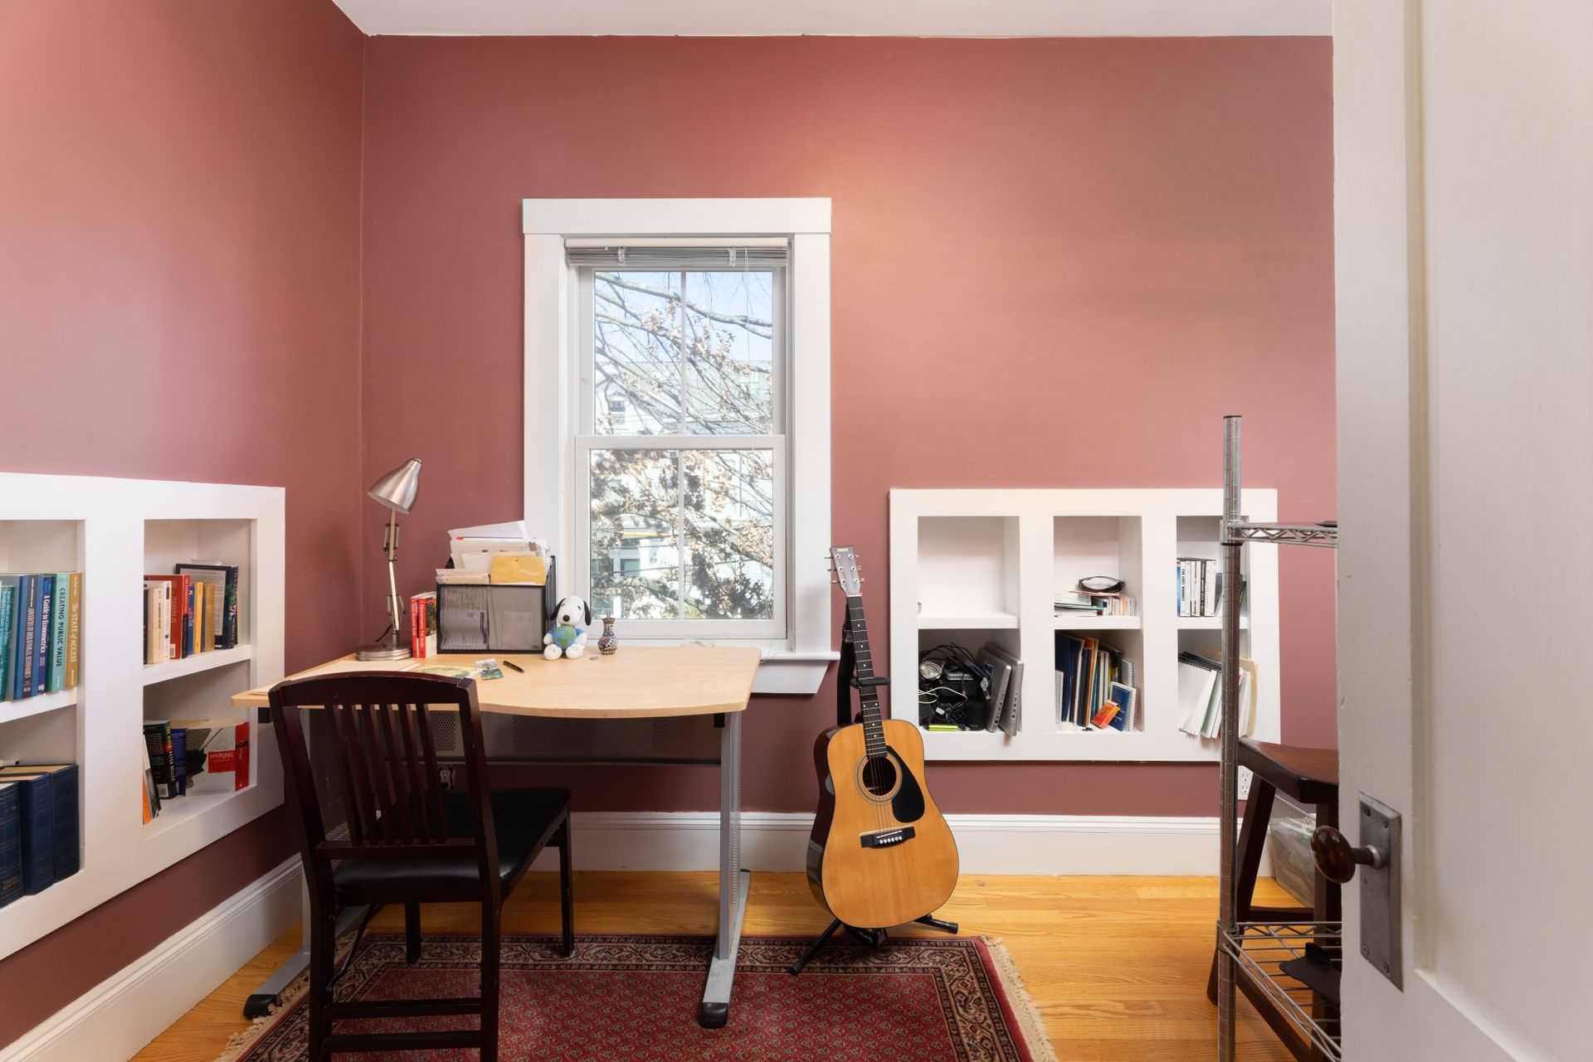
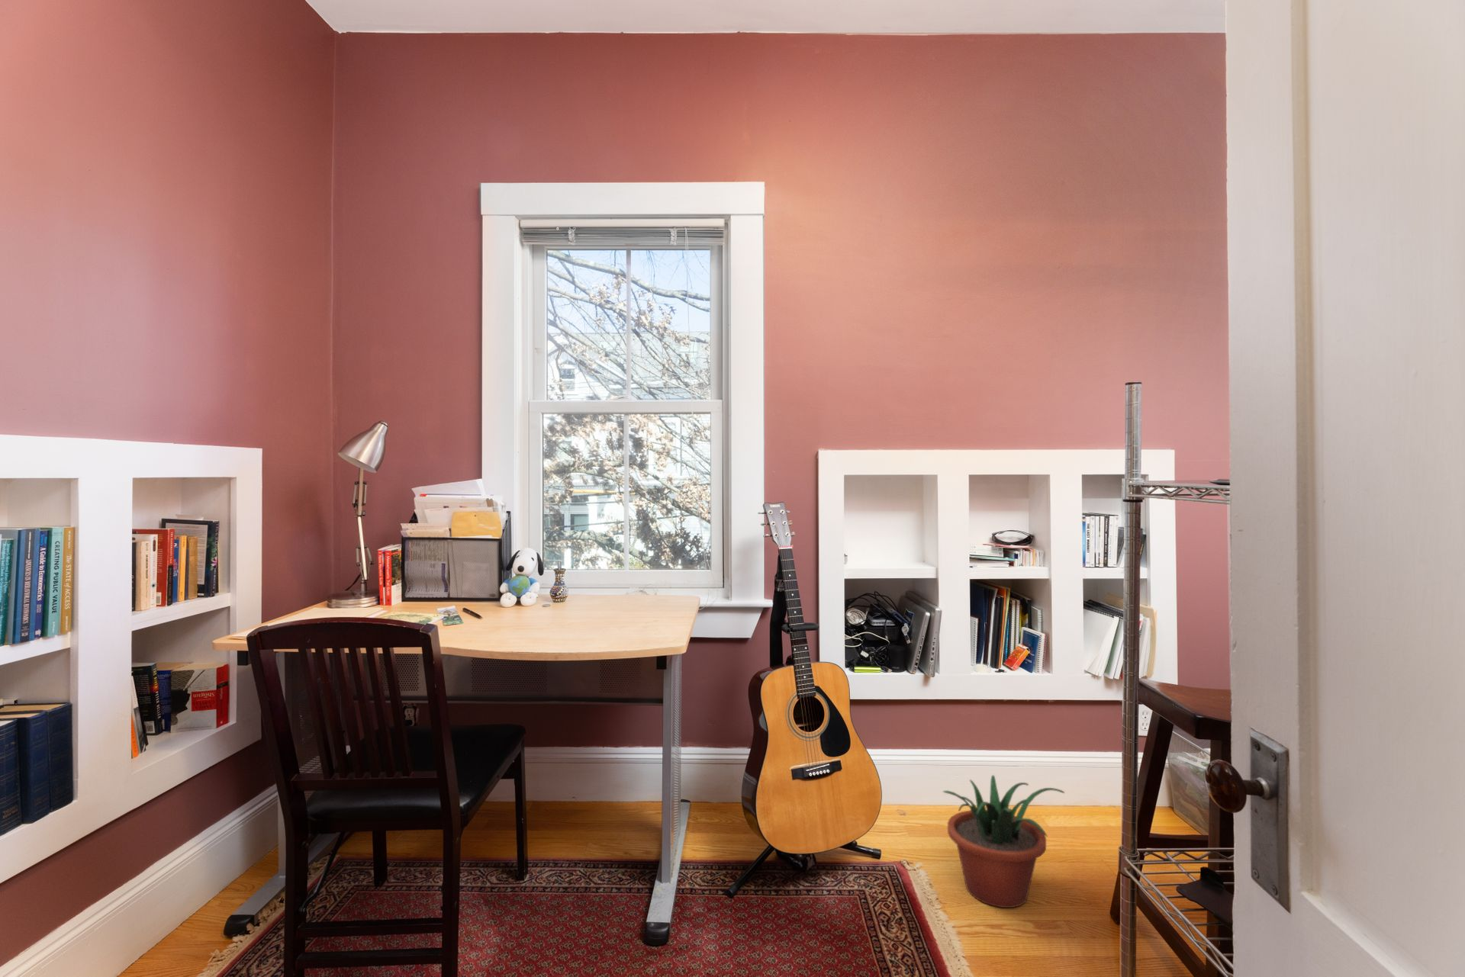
+ potted plant [942,774,1065,908]
